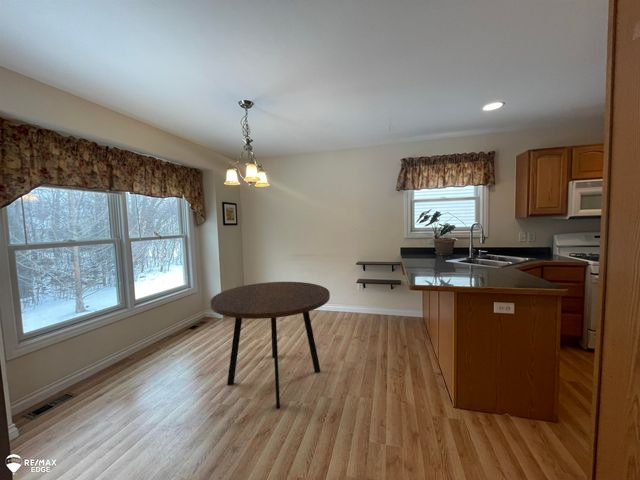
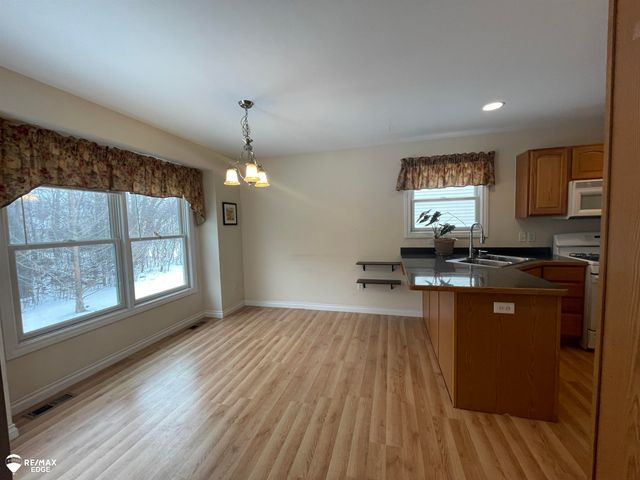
- dining table [209,281,331,409]
